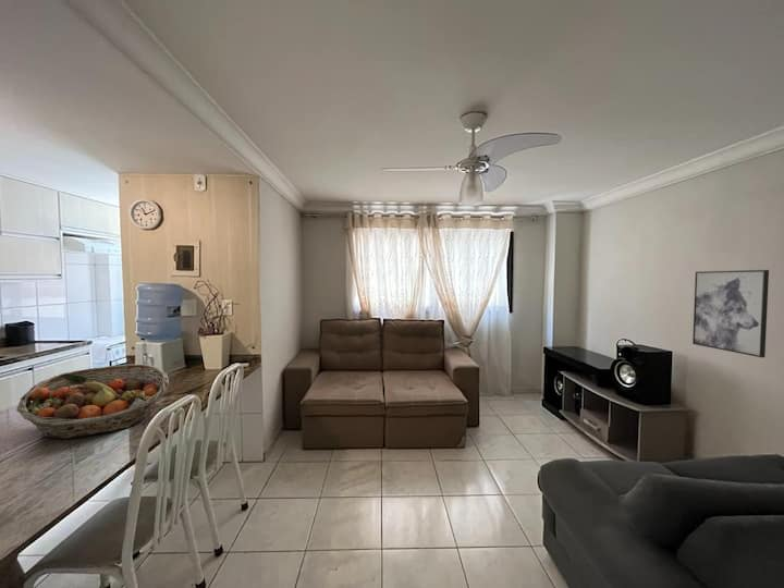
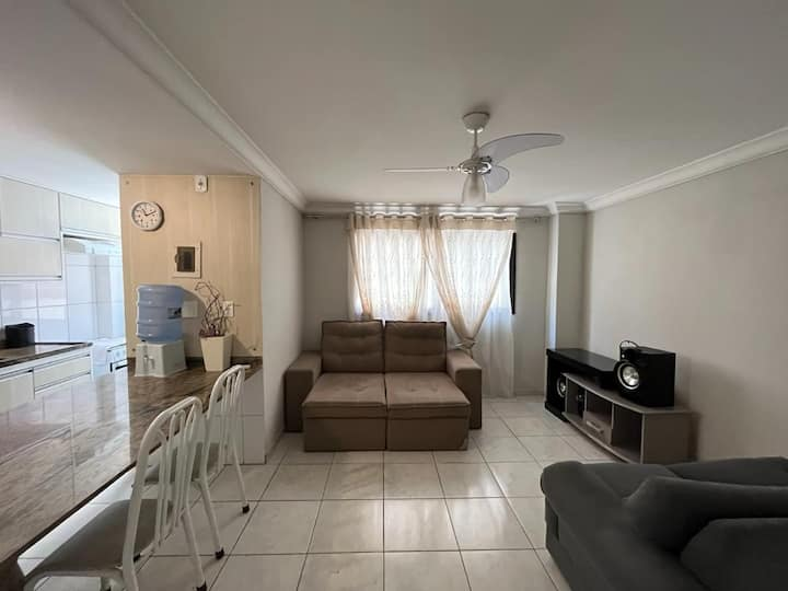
- fruit basket [15,364,170,440]
- wall art [691,269,770,358]
